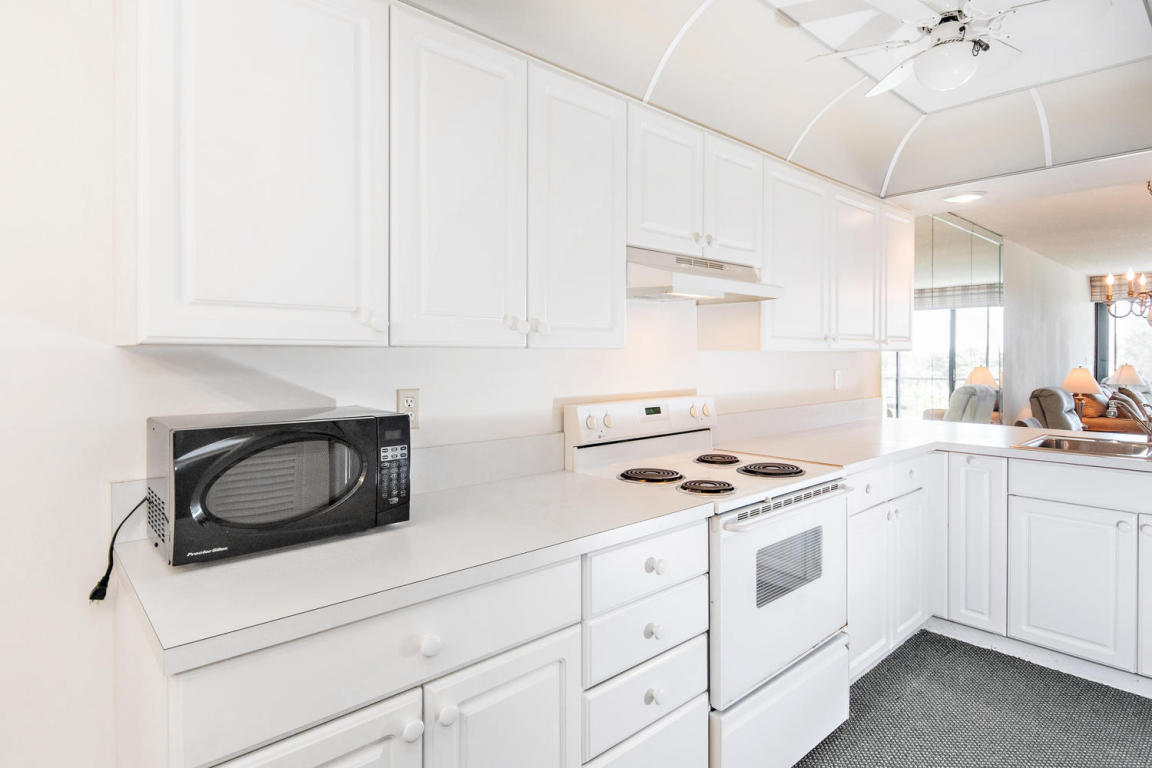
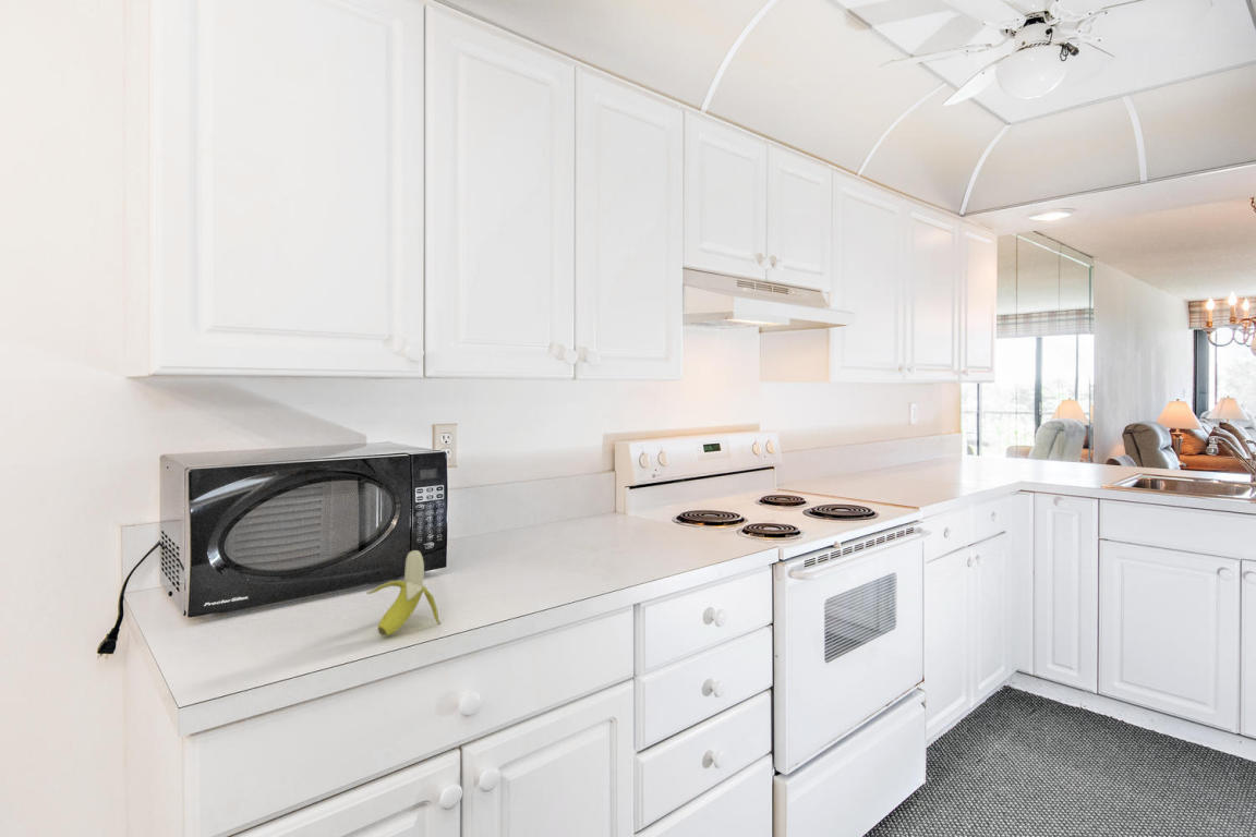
+ banana [365,549,442,636]
